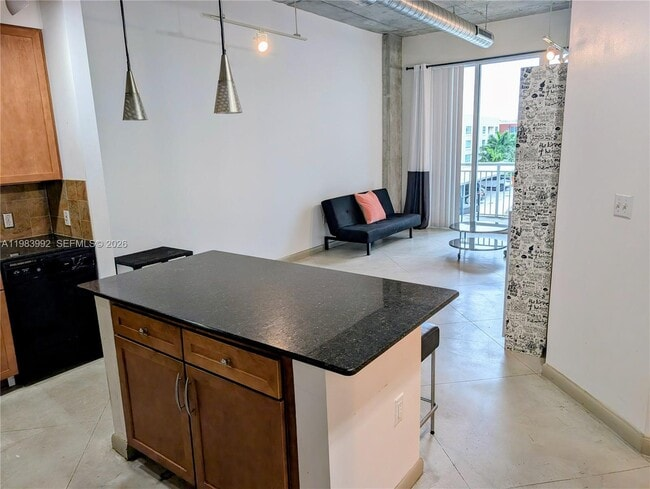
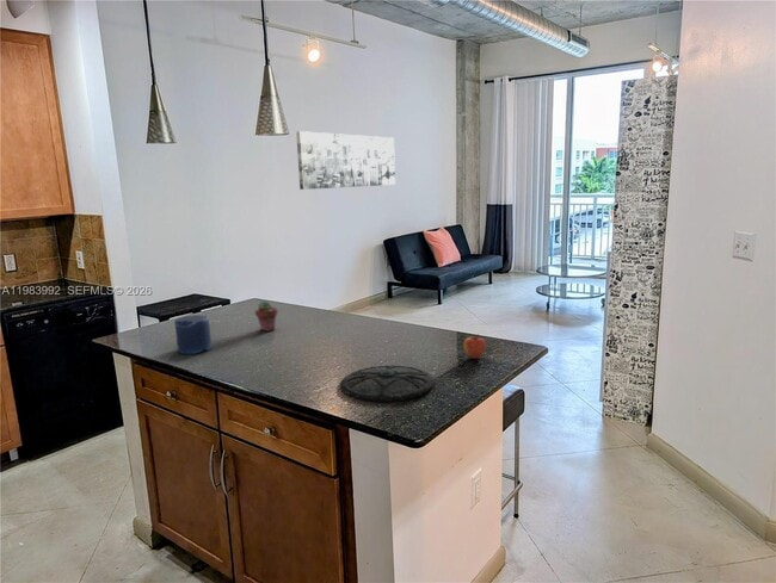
+ wall art [295,130,396,191]
+ candle [173,314,213,355]
+ apple [462,333,487,360]
+ potted succulent [254,300,279,333]
+ plate [339,364,436,403]
